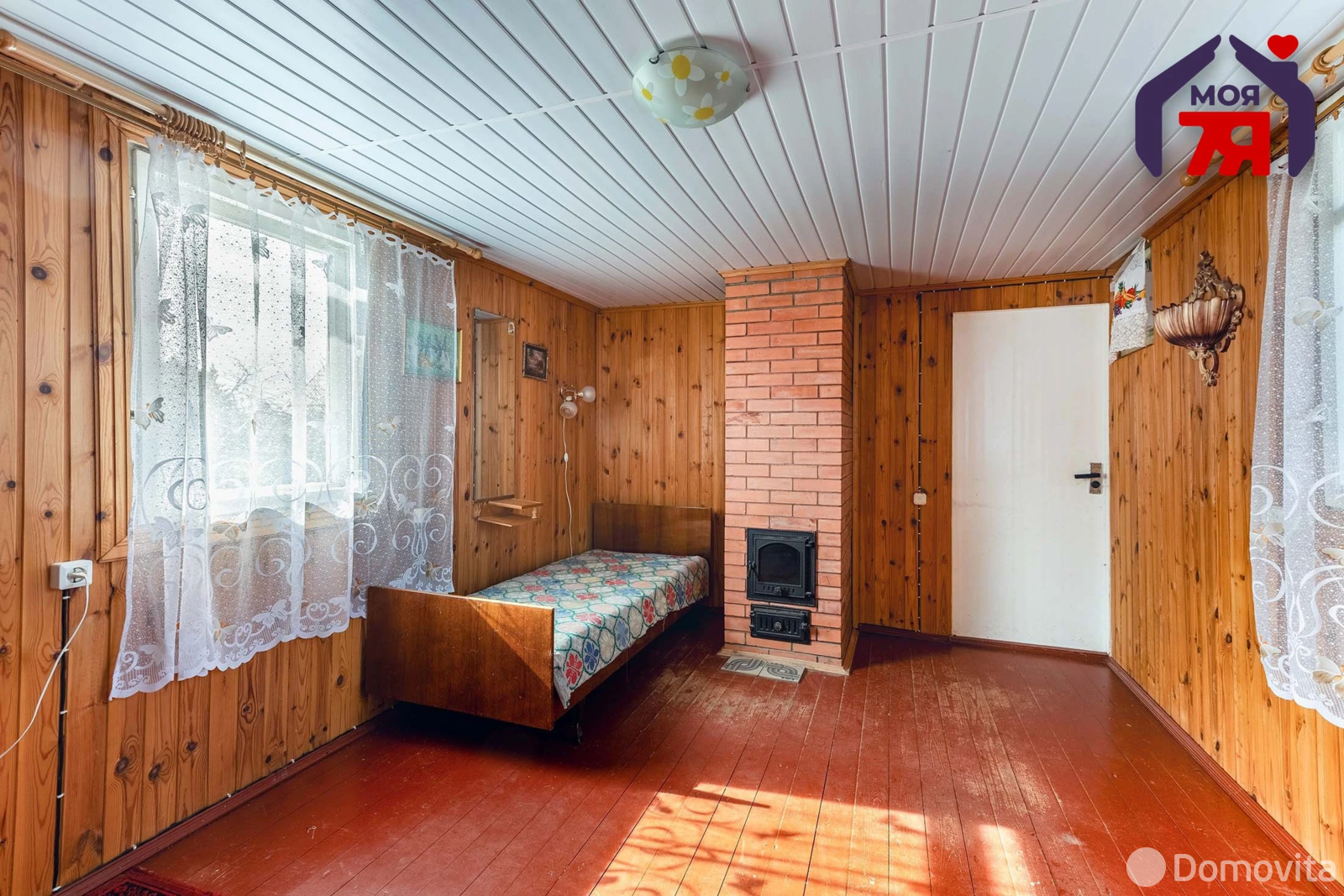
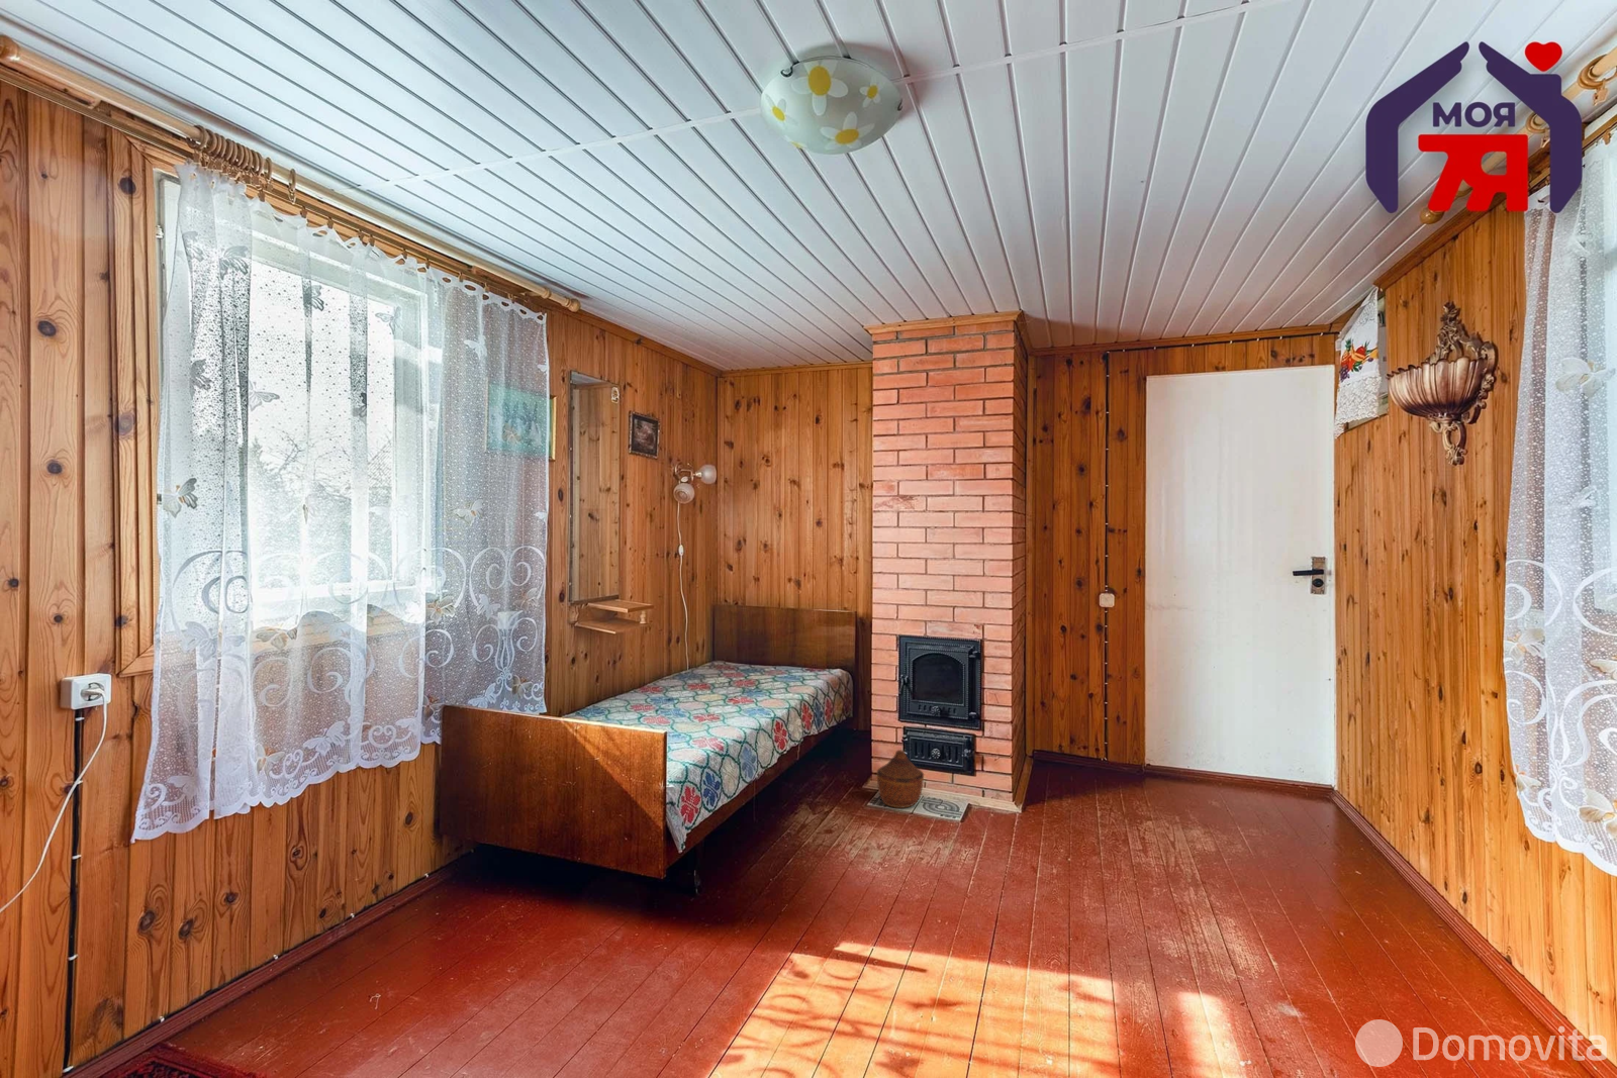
+ woven basket [876,748,925,810]
